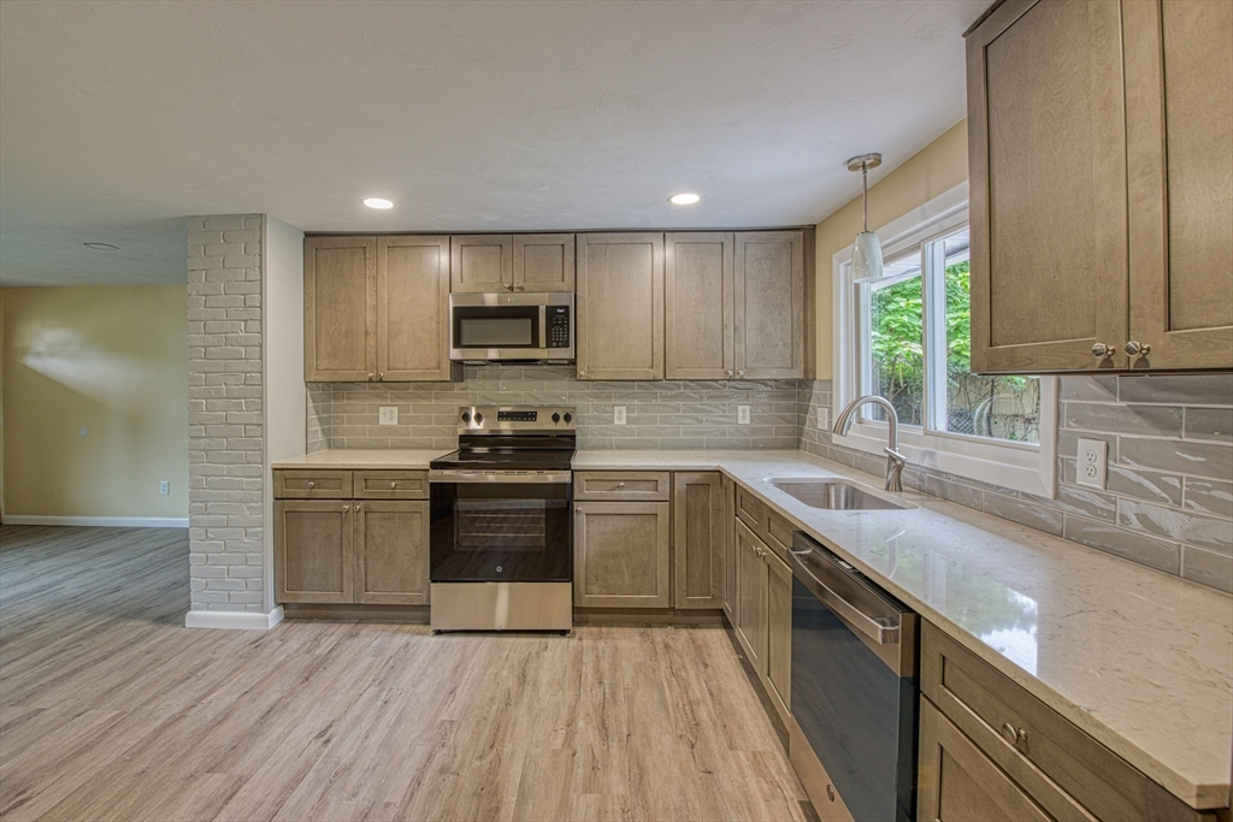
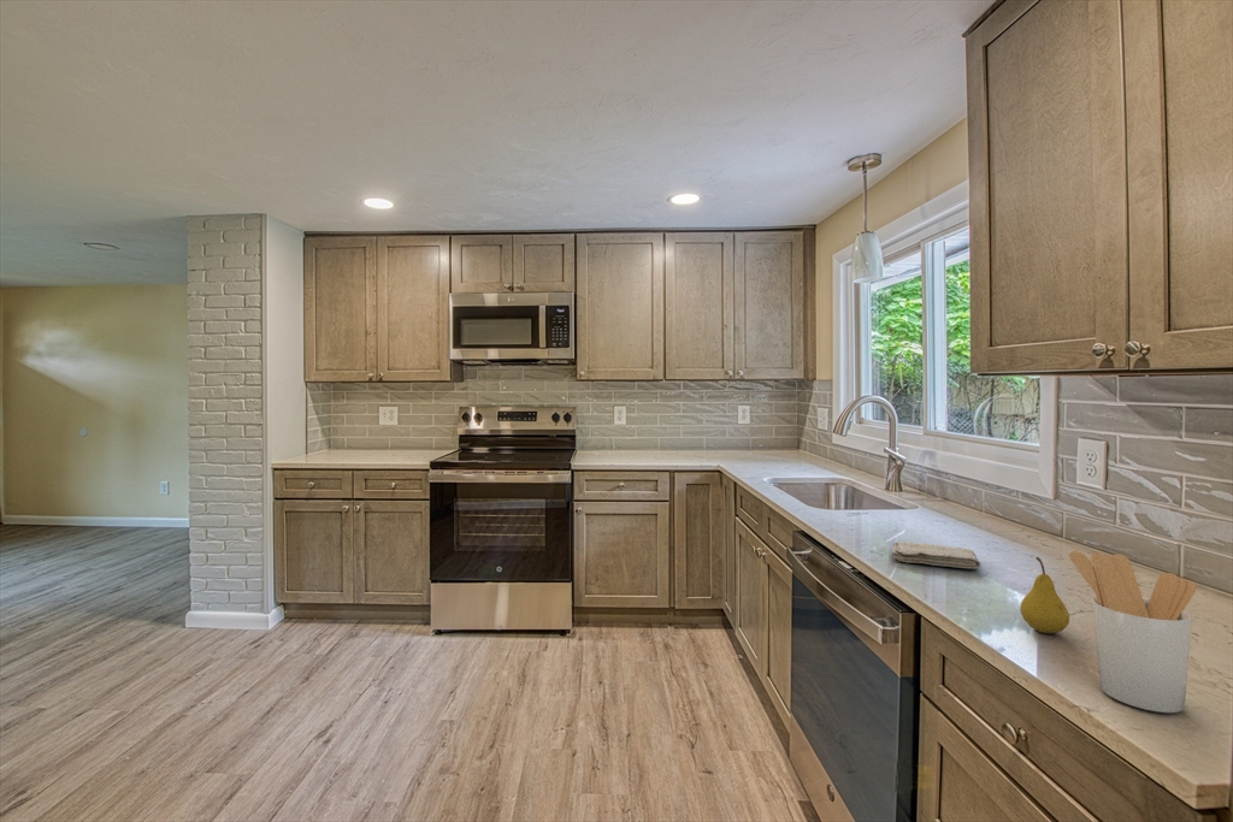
+ fruit [1019,556,1070,634]
+ utensil holder [1068,550,1198,714]
+ washcloth [891,540,981,570]
